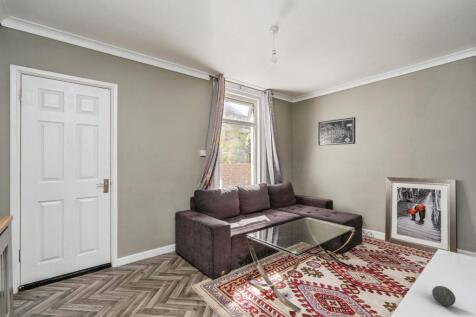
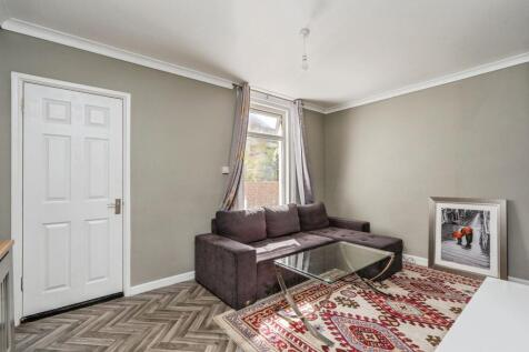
- decorative ball [431,285,457,307]
- wall art [317,116,356,146]
